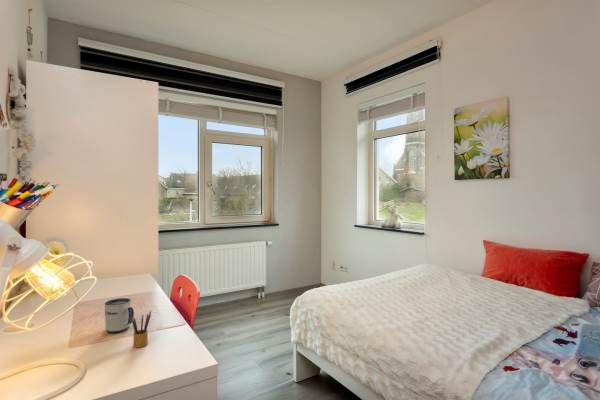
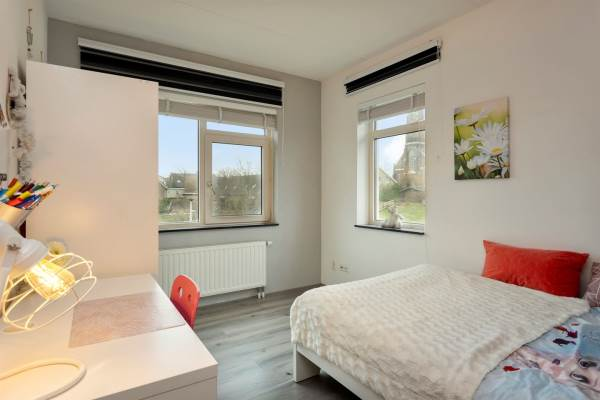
- mug [104,297,135,334]
- pencil box [132,310,152,348]
